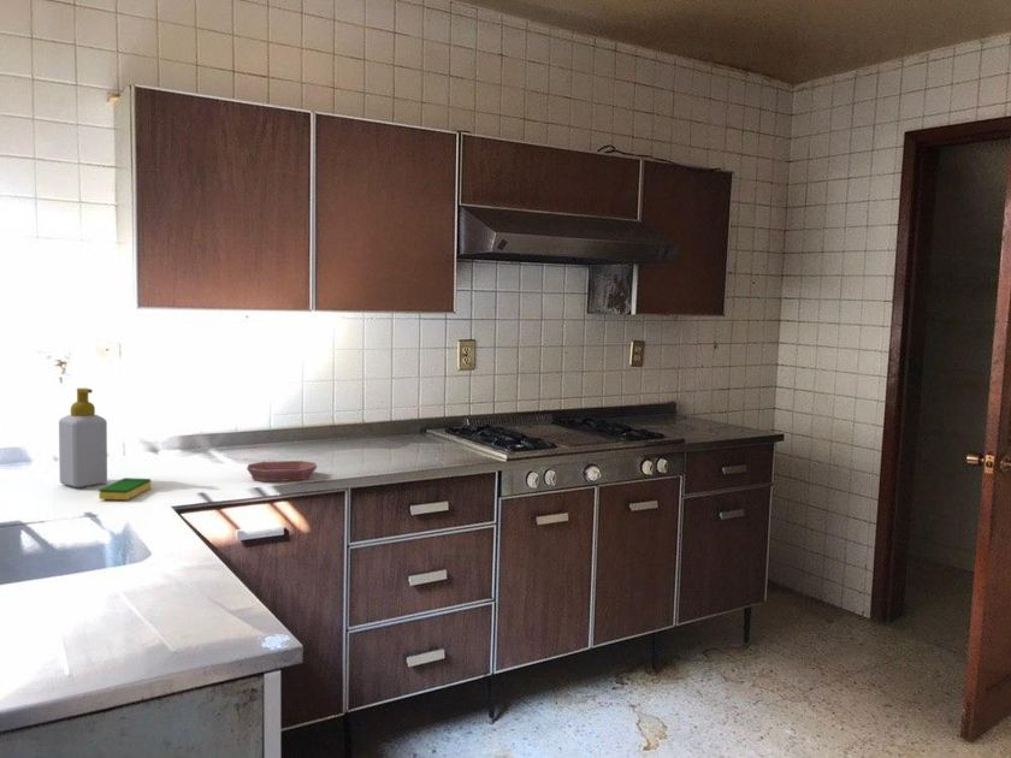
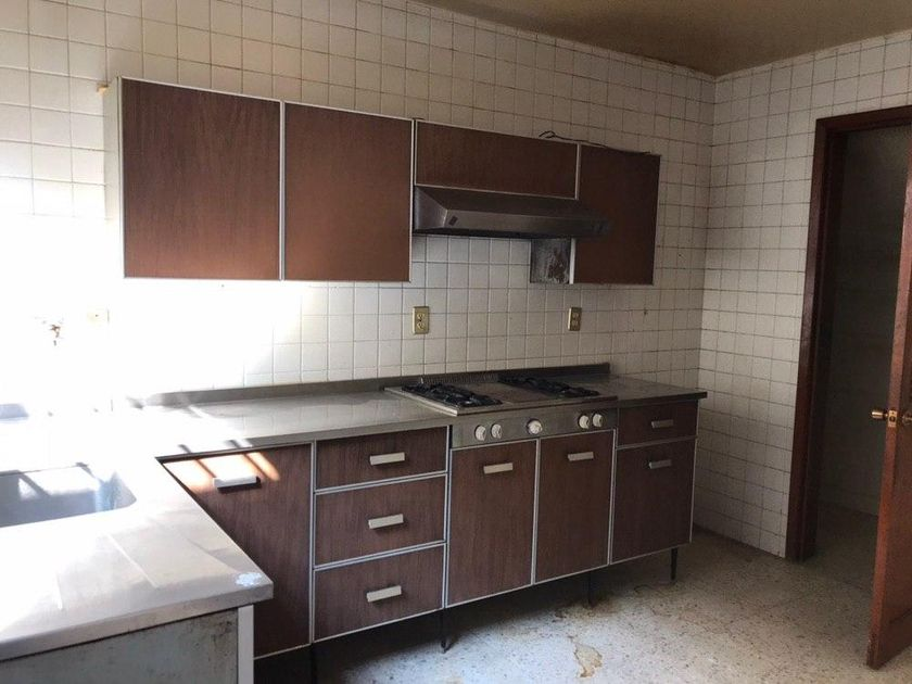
- soap bottle [58,387,108,488]
- bowl [246,460,318,482]
- dish sponge [97,476,152,501]
